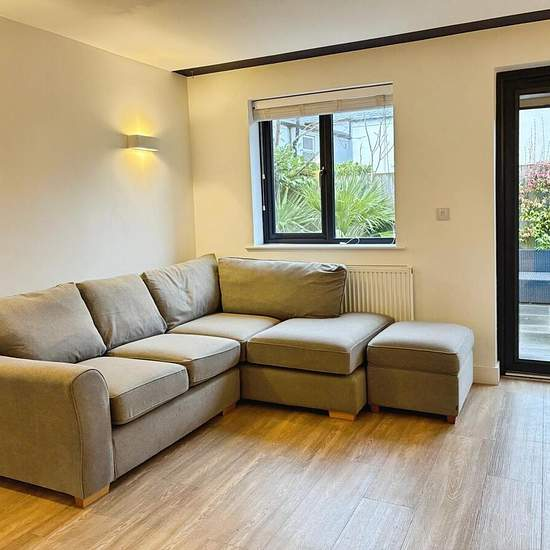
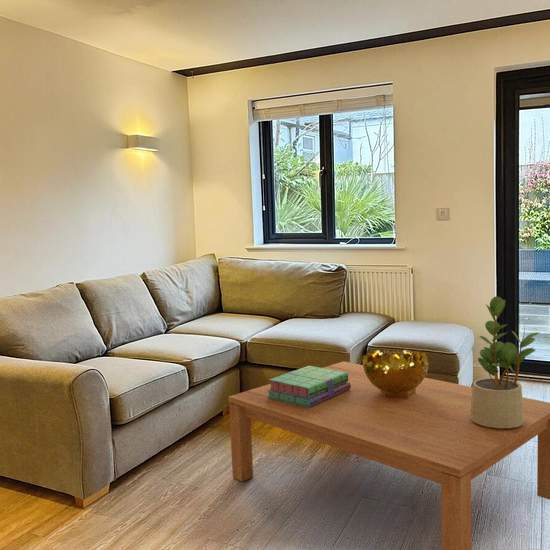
+ potted plant [470,295,540,428]
+ stack of books [267,365,351,407]
+ decorative bowl [362,349,430,399]
+ coffee table [227,360,550,550]
